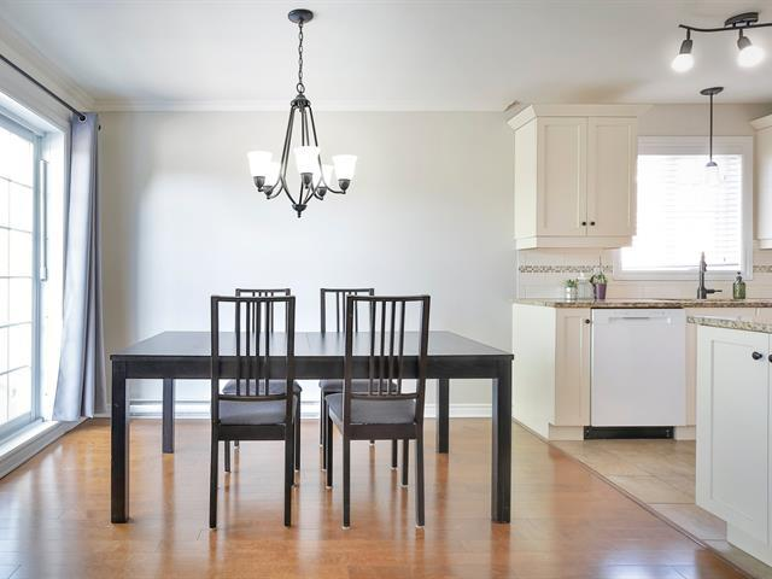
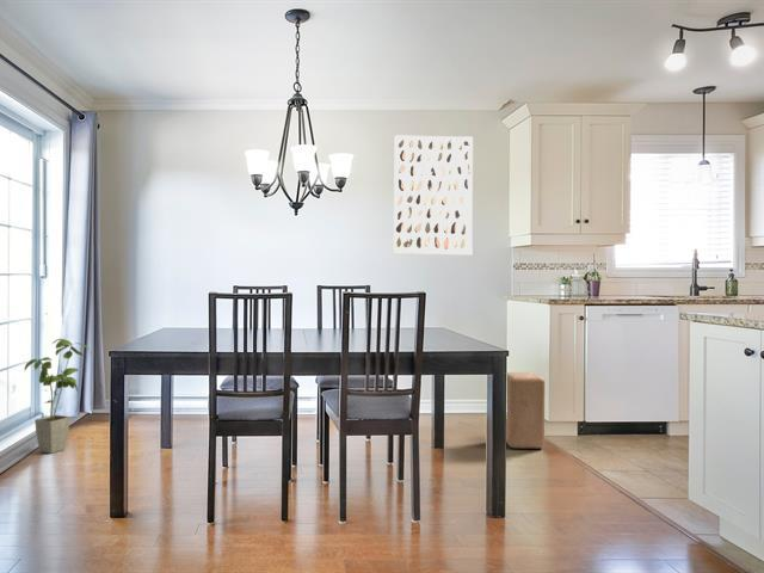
+ stool [505,371,546,450]
+ wall art [393,134,474,255]
+ house plant [23,338,93,455]
